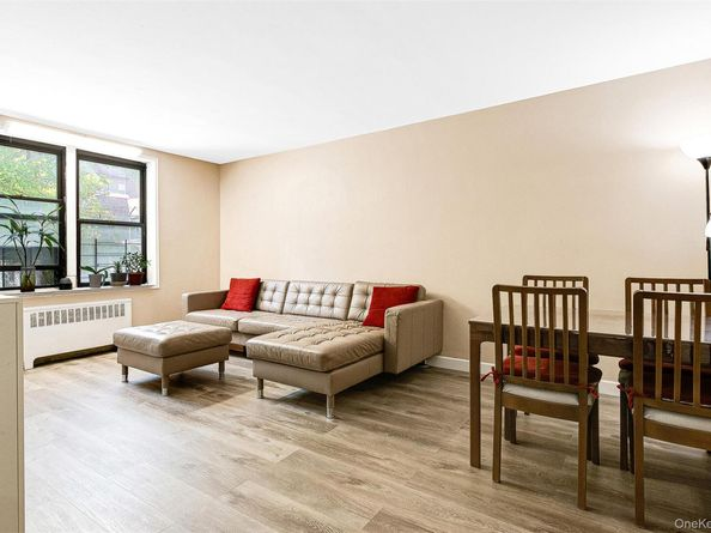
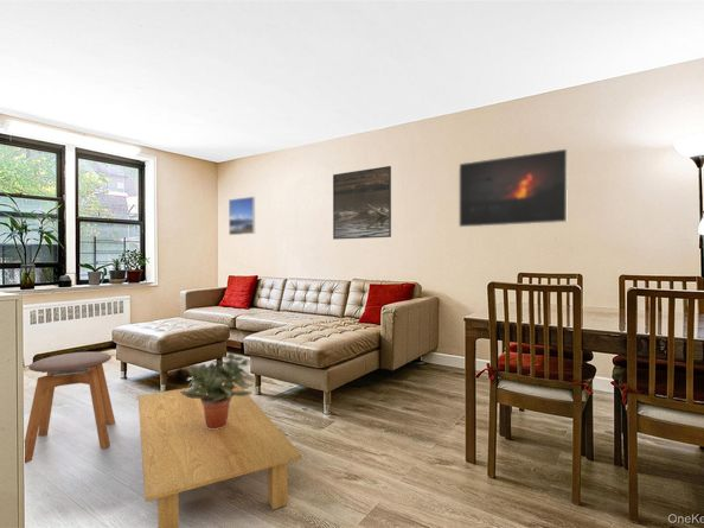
+ coffee table [137,381,303,528]
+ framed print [457,147,569,228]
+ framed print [332,165,392,241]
+ stool [24,351,116,464]
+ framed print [228,196,256,236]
+ potted plant [180,352,254,430]
